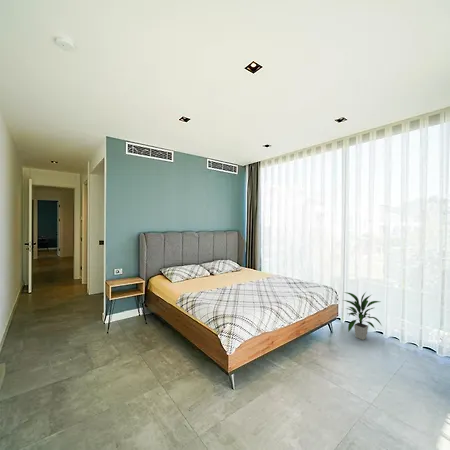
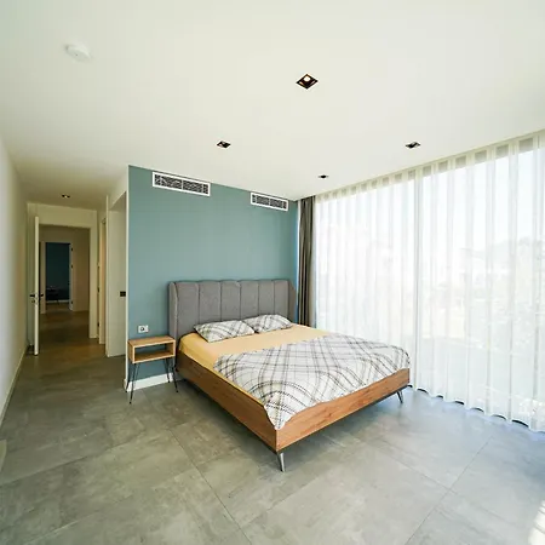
- indoor plant [342,291,383,341]
